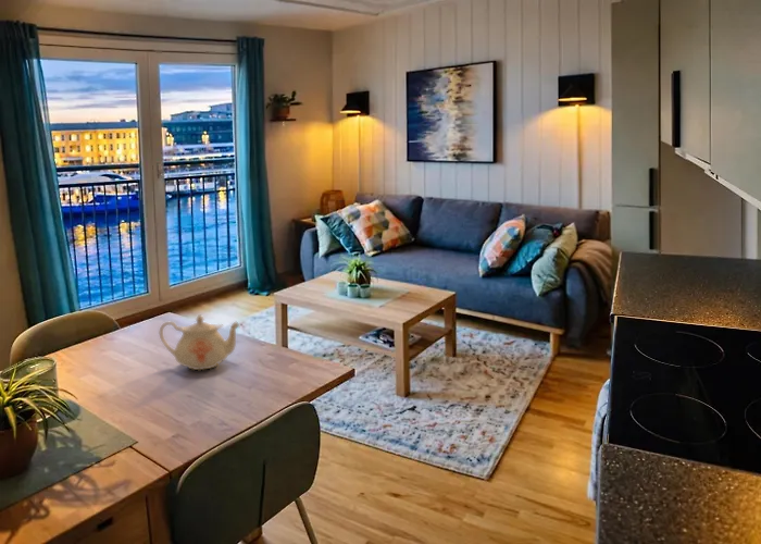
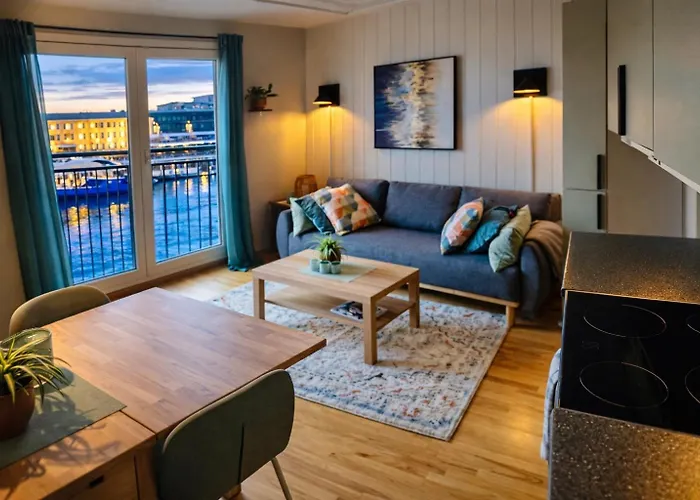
- teapot [159,313,241,371]
